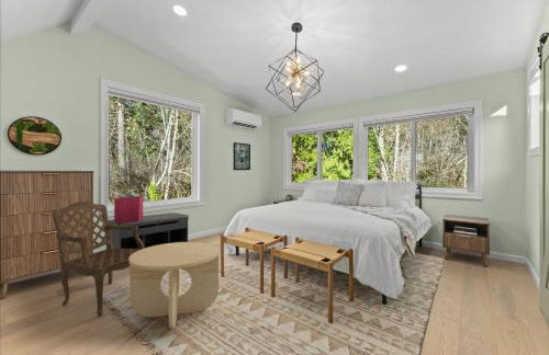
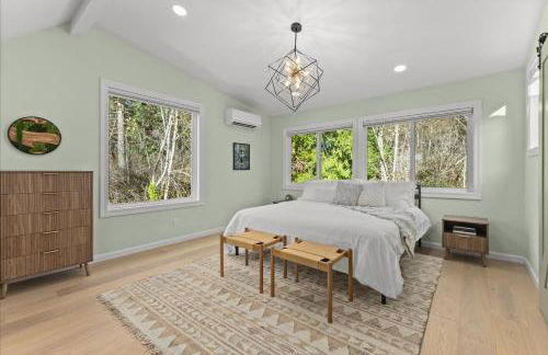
- storage bin [113,195,144,222]
- armchair [52,201,145,318]
- side table [128,241,220,329]
- bench [105,211,190,261]
